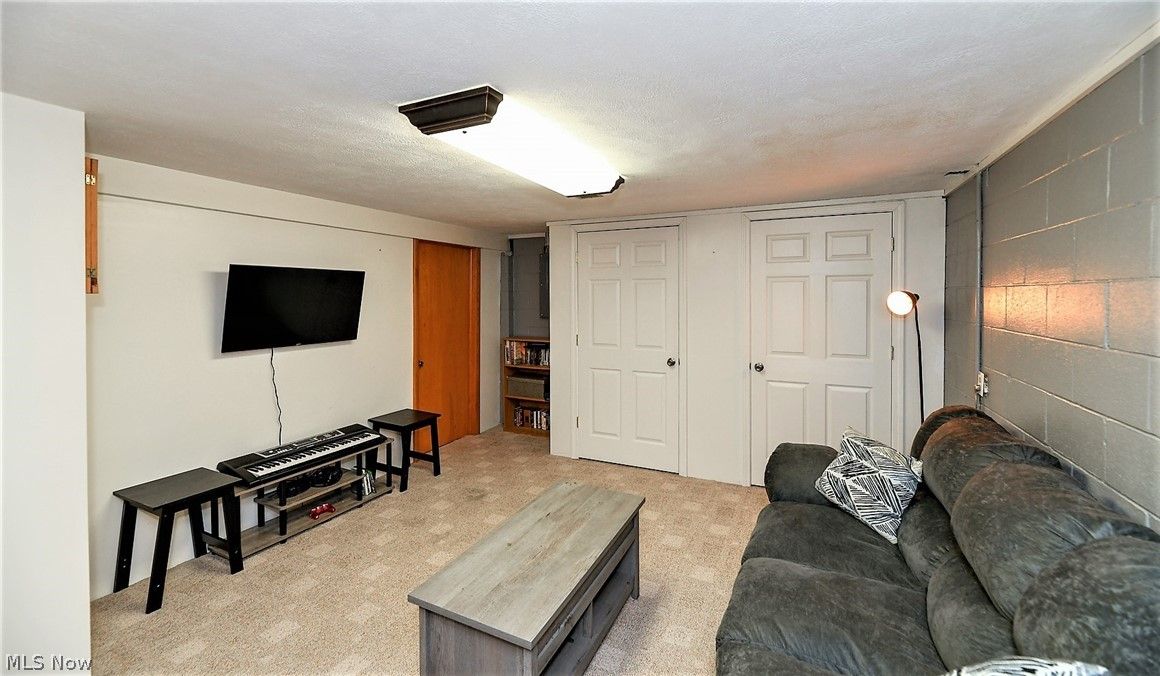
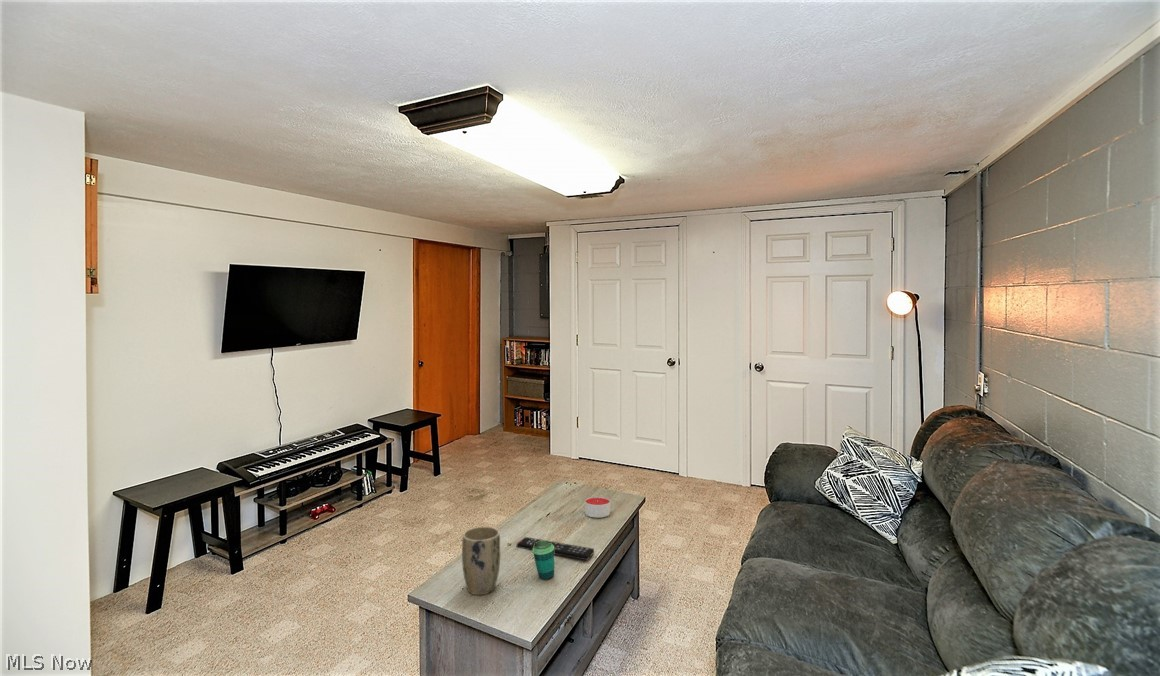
+ remote control [516,536,595,561]
+ plant pot [461,526,501,596]
+ cup [532,540,555,581]
+ candle [584,496,611,519]
